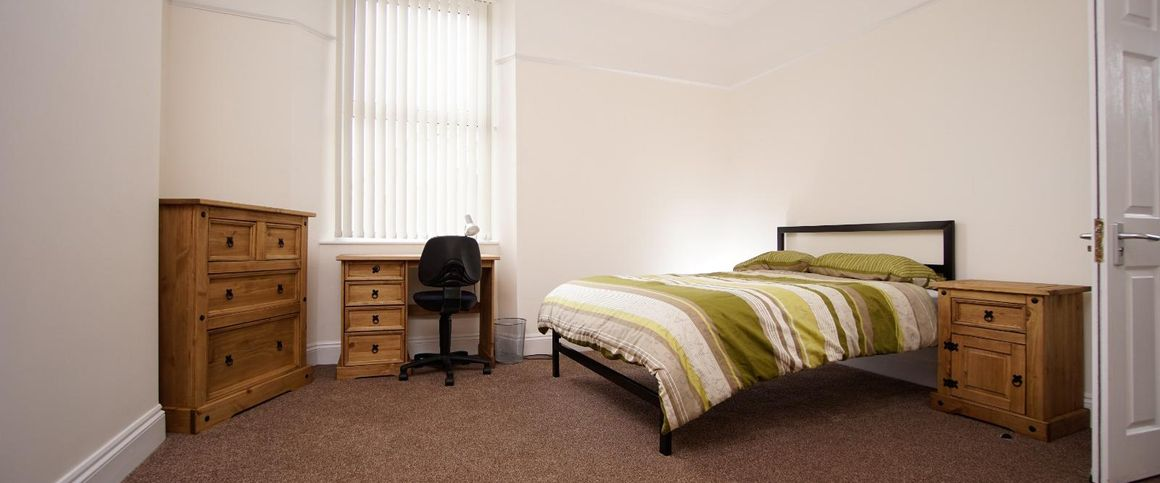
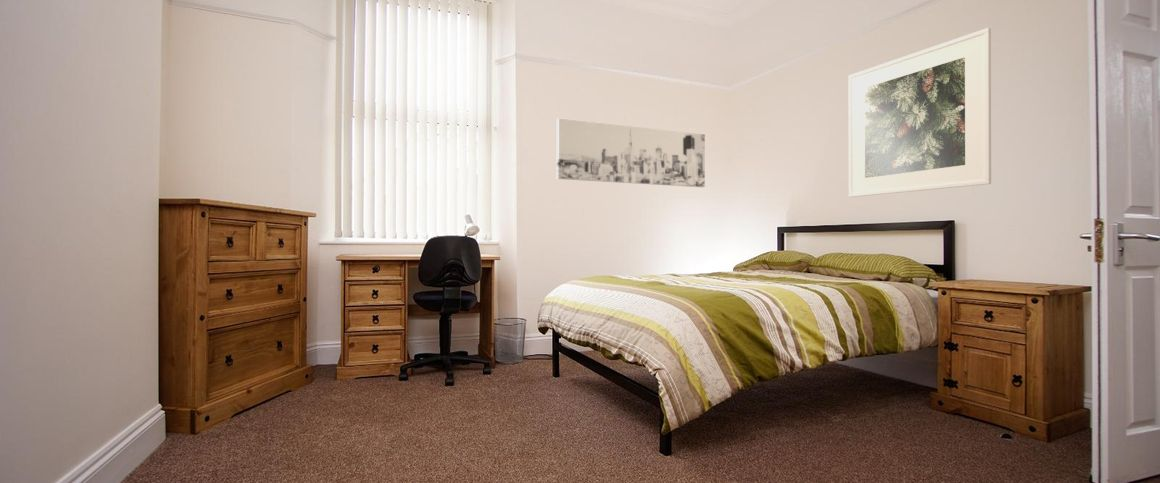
+ wall art [556,117,706,188]
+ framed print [848,27,992,198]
